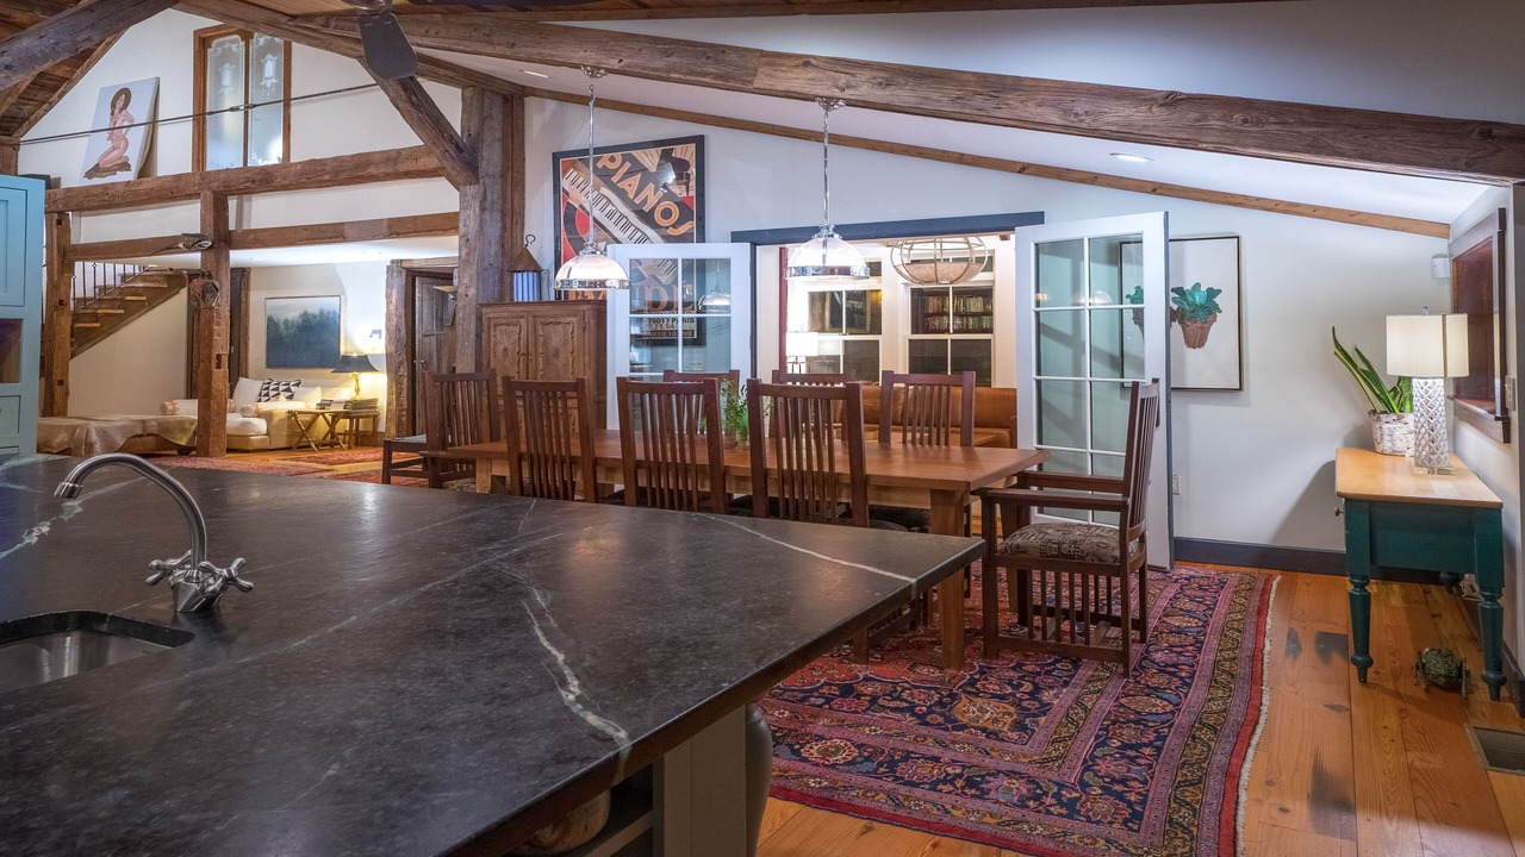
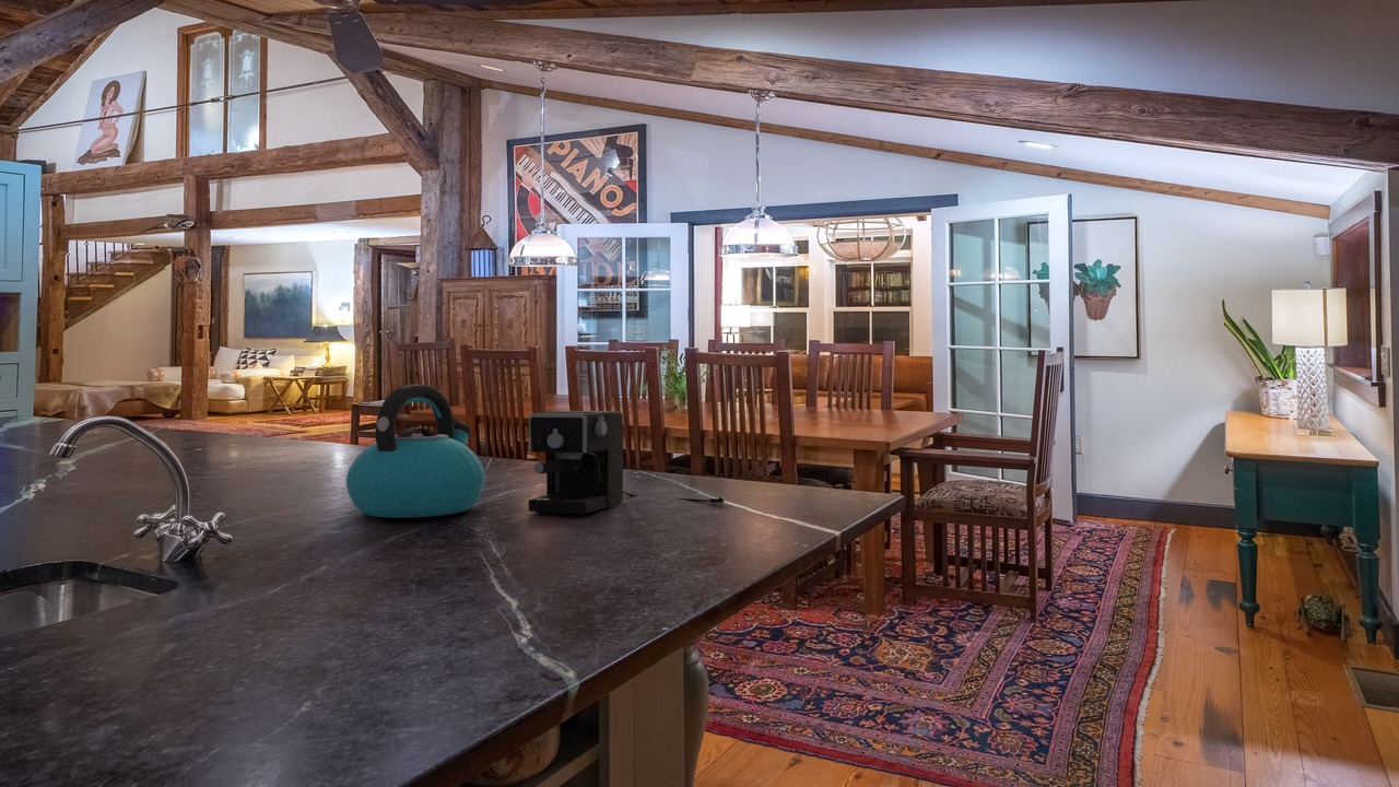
+ kettle [345,384,486,519]
+ coffee maker [528,410,726,515]
